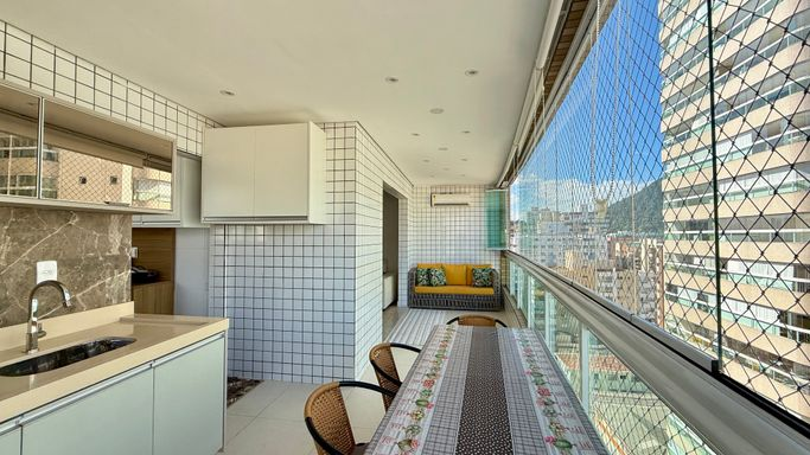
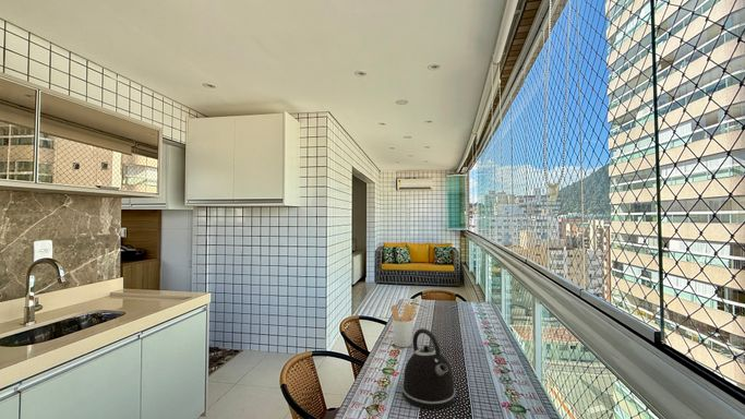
+ utensil holder [389,302,418,348]
+ kettle [401,327,457,410]
